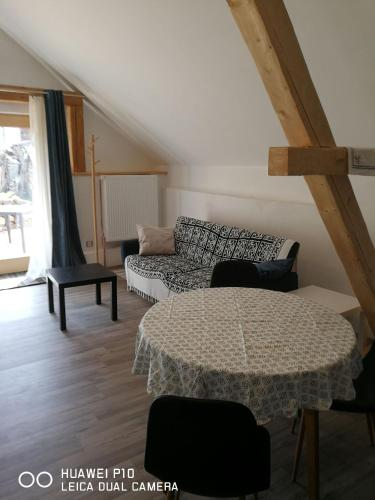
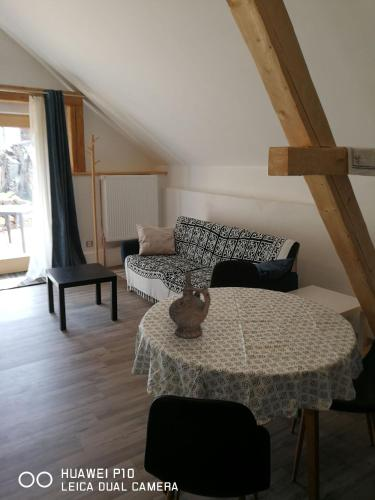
+ ceremonial vessel [168,270,212,339]
